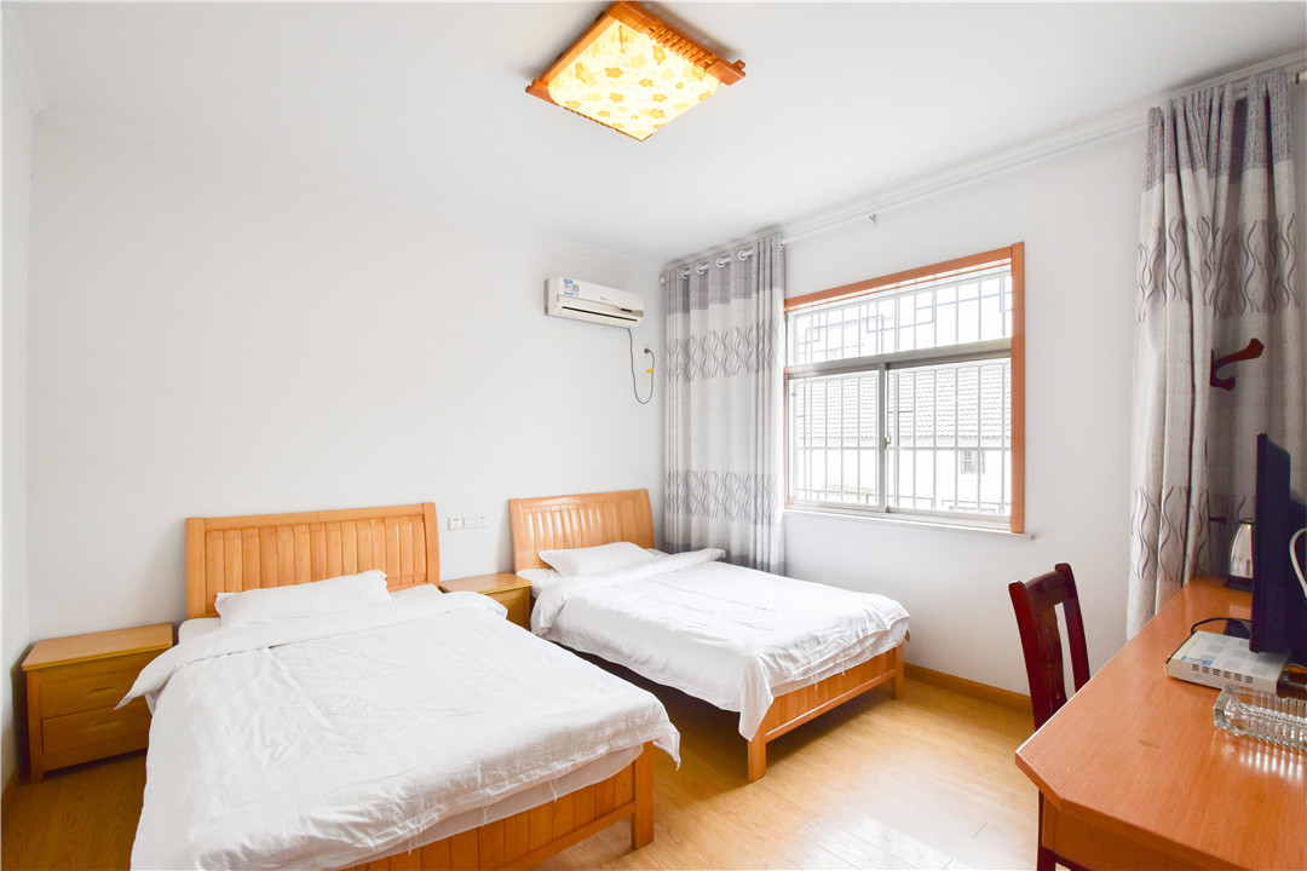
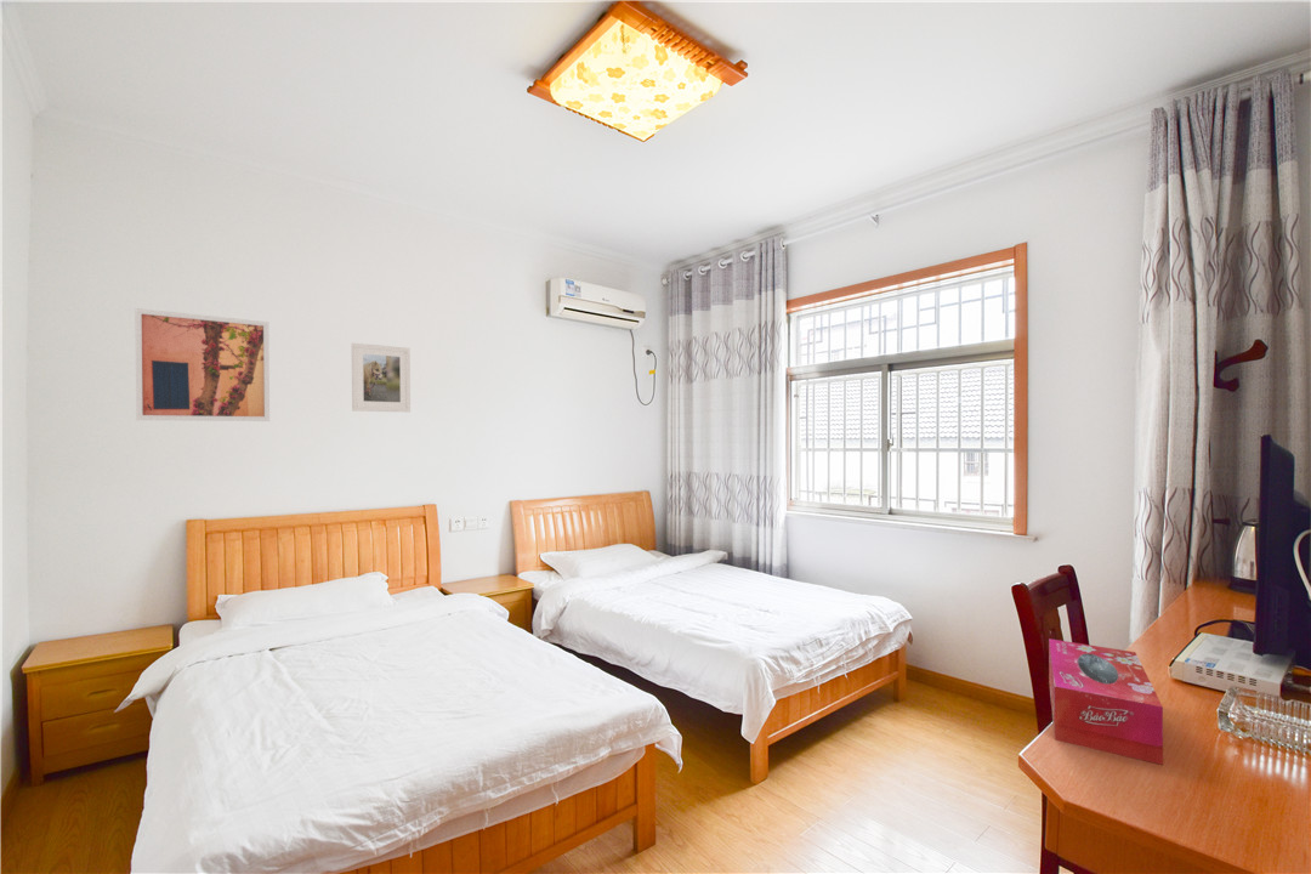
+ tissue box [1048,637,1164,766]
+ wall art [134,307,271,422]
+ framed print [351,342,412,413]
